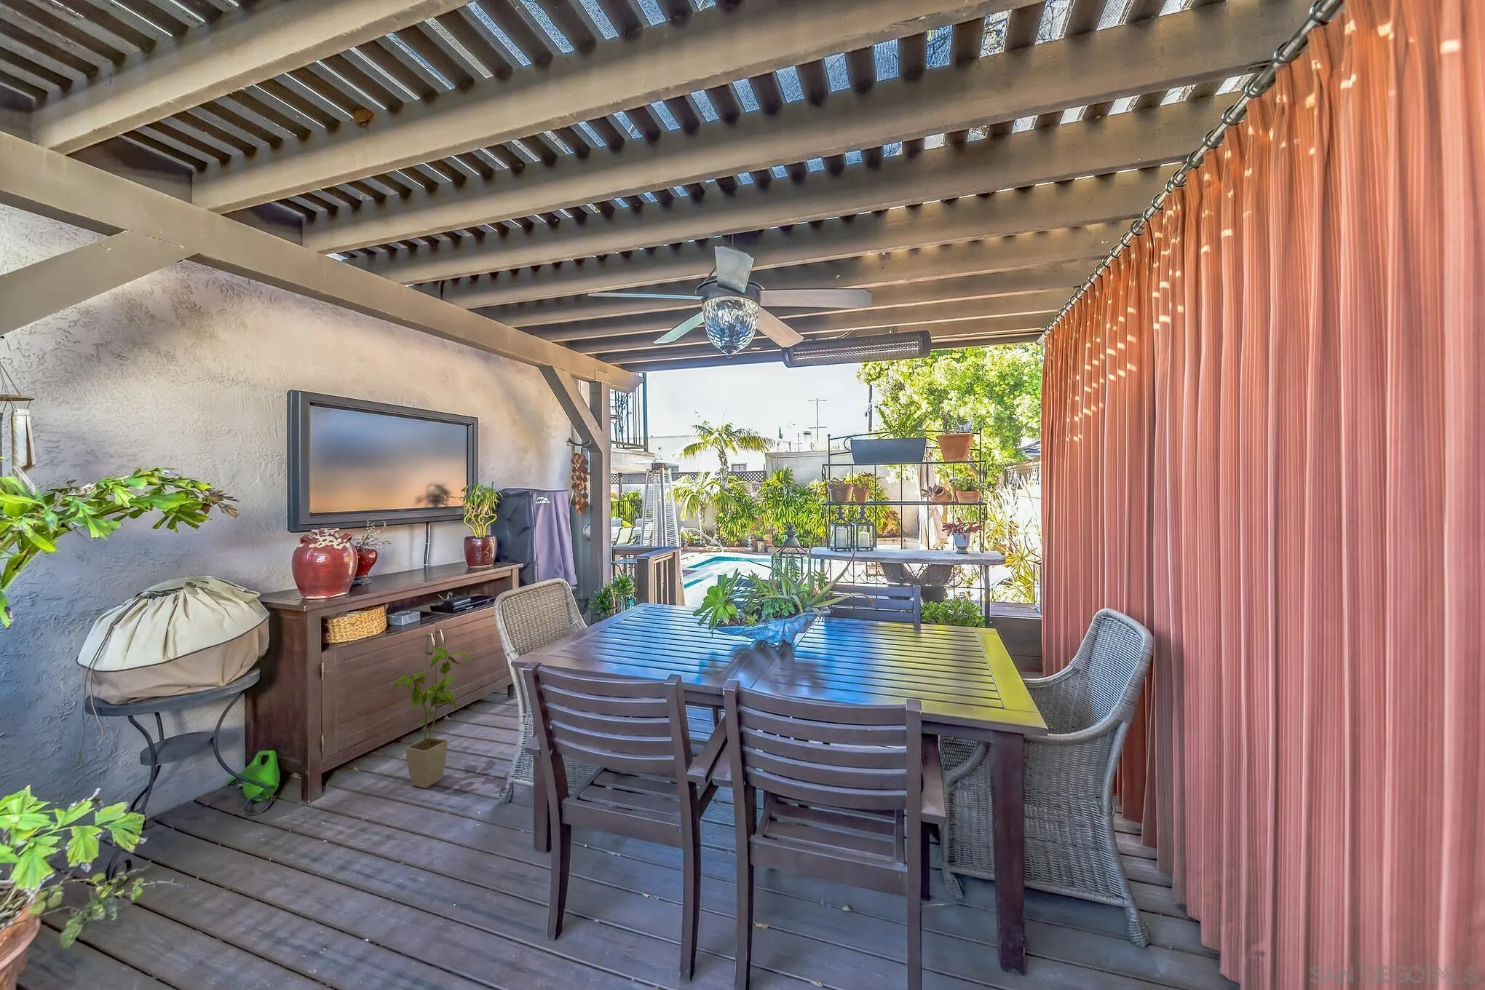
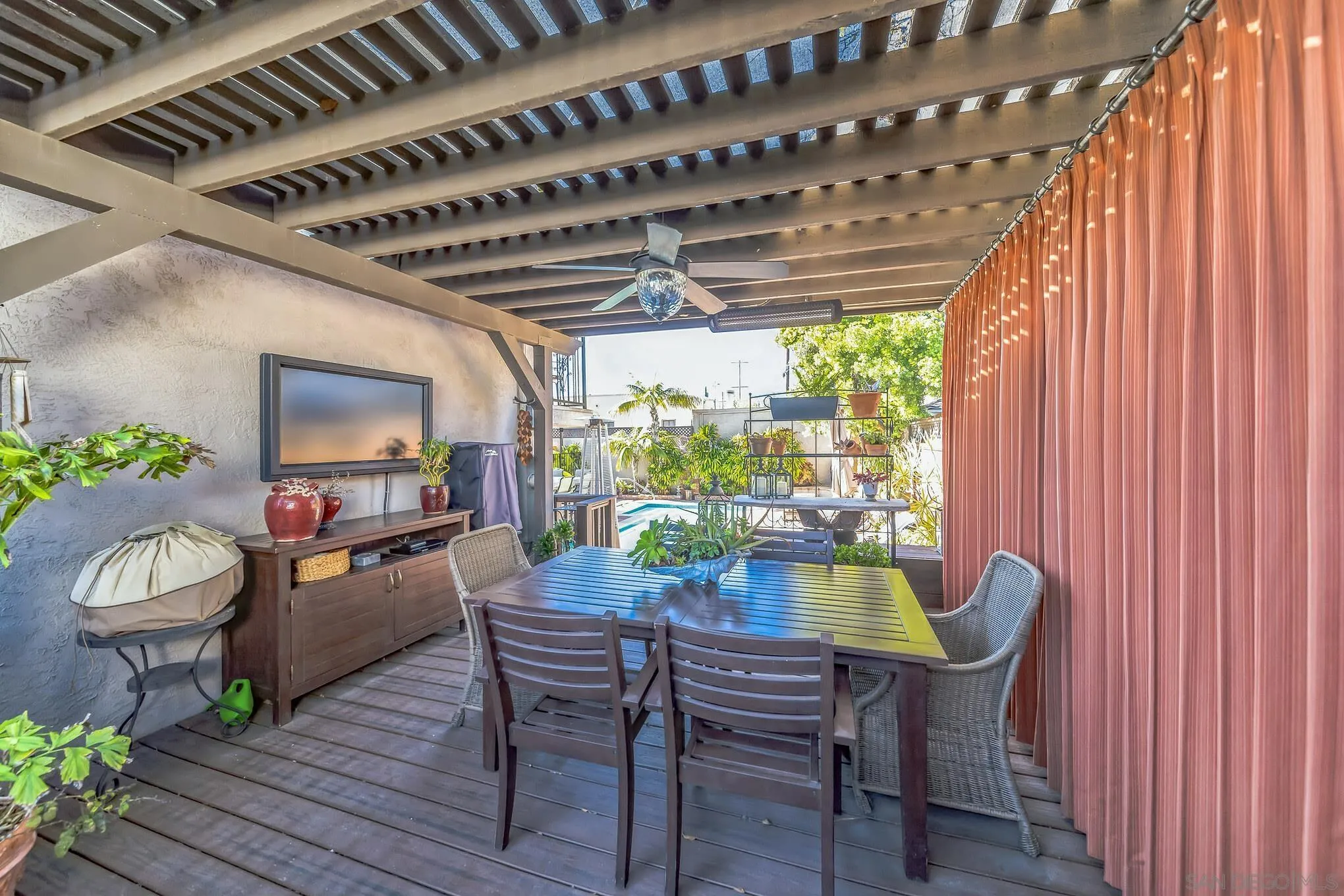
- house plant [392,647,474,789]
